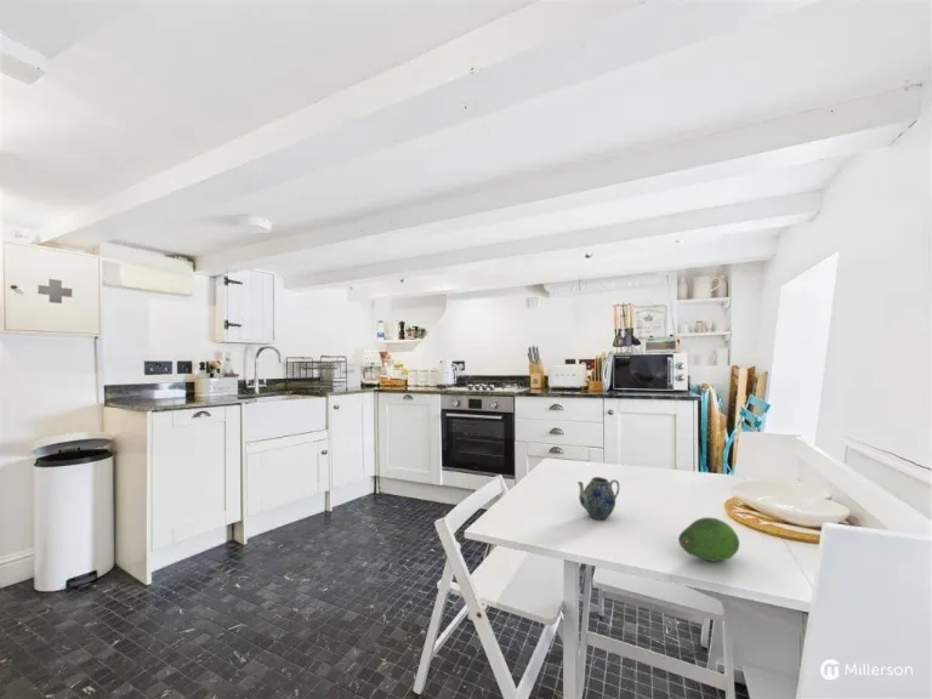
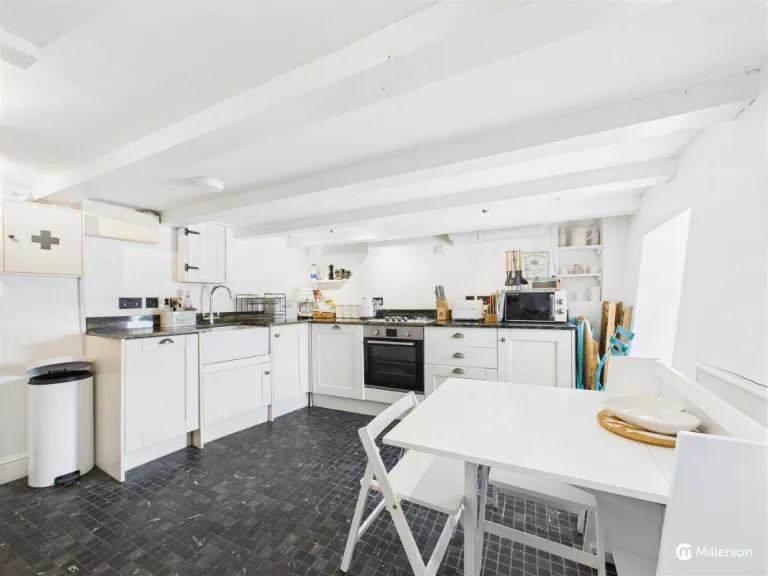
- fruit [677,517,740,562]
- teapot [576,476,620,521]
